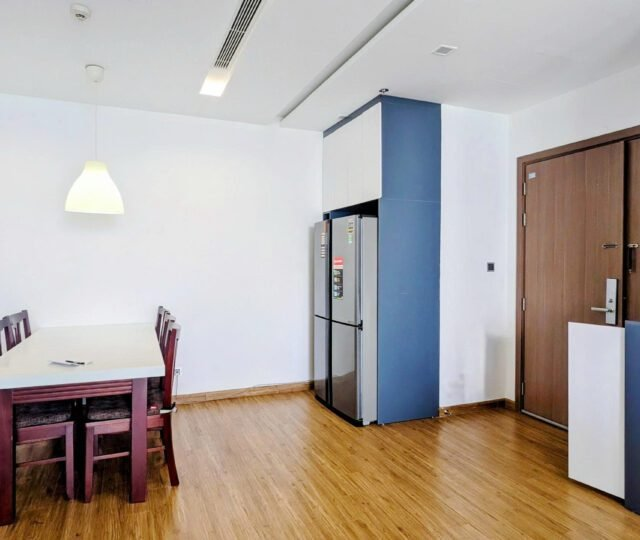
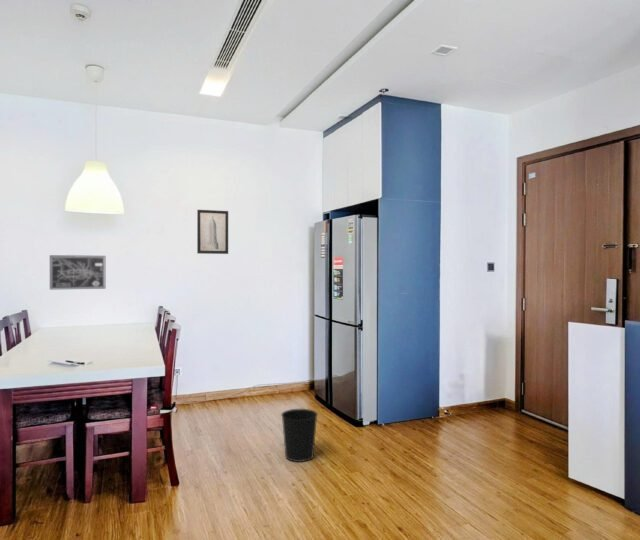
+ wall art [49,254,106,291]
+ wall art [196,209,229,255]
+ wastebasket [280,408,319,463]
